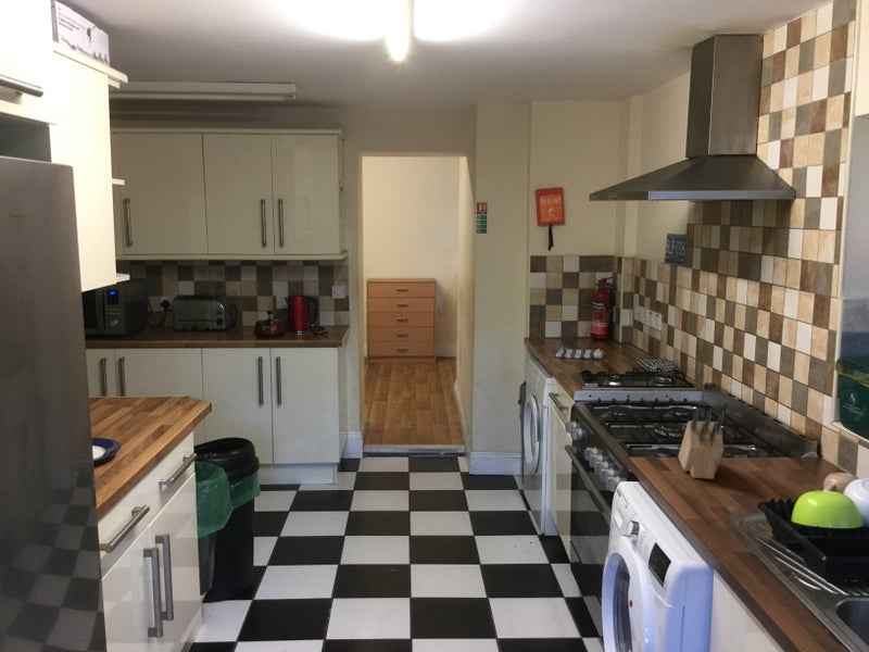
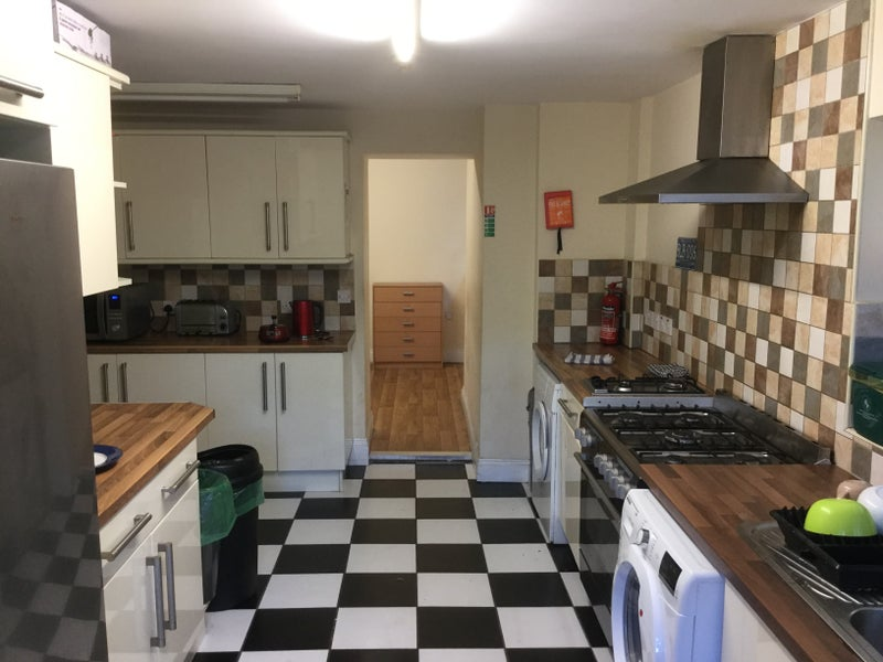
- knife block [678,408,726,480]
